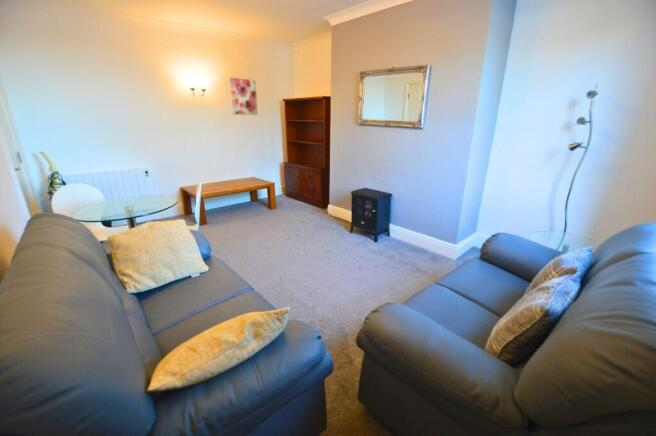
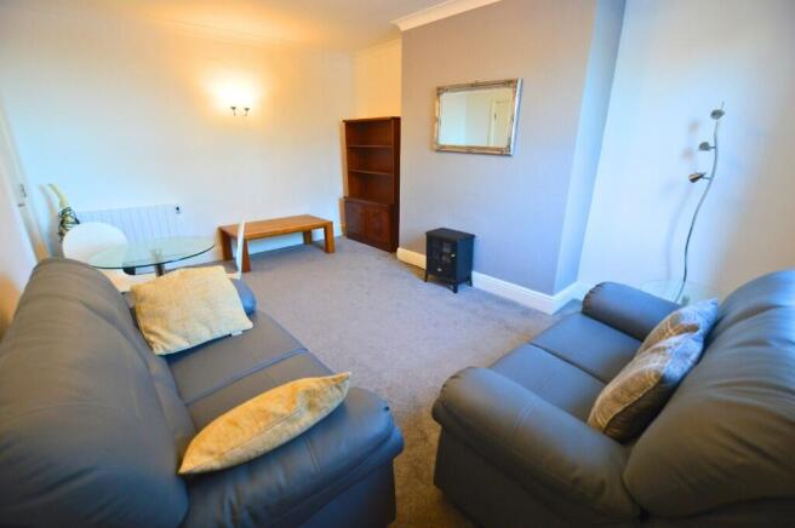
- wall art [229,77,259,116]
